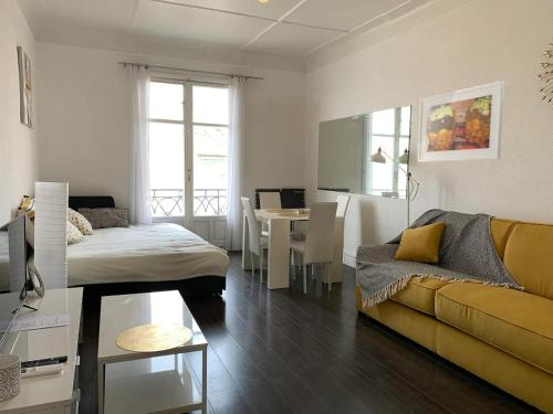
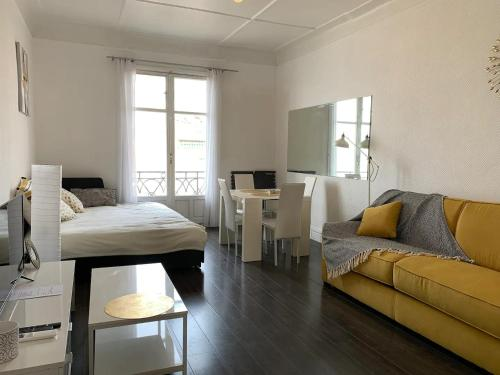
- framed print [417,79,505,163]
